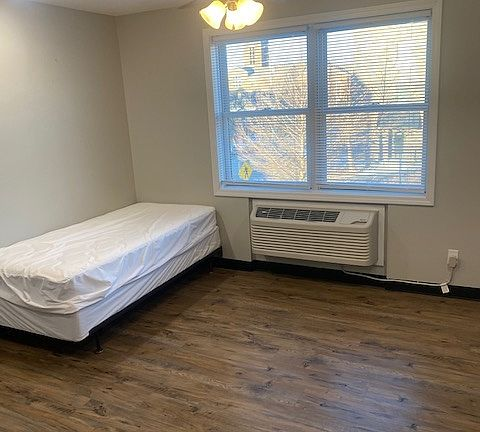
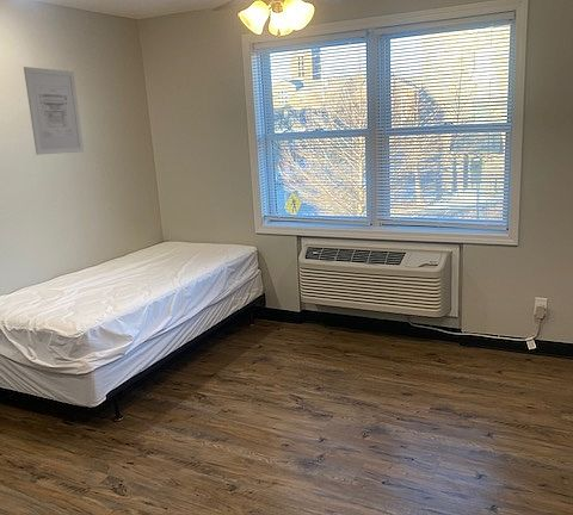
+ wall art [23,66,85,156]
